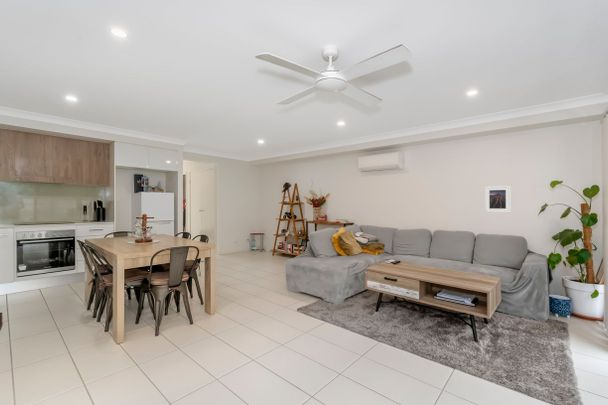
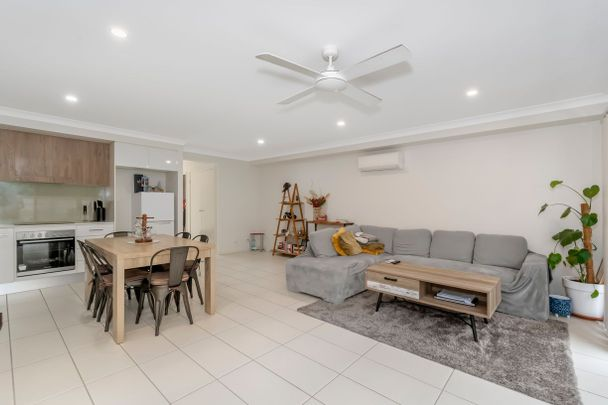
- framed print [484,185,512,214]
